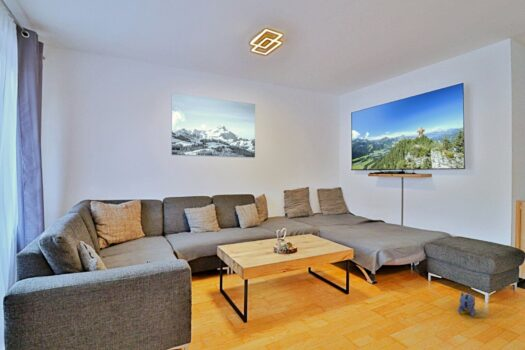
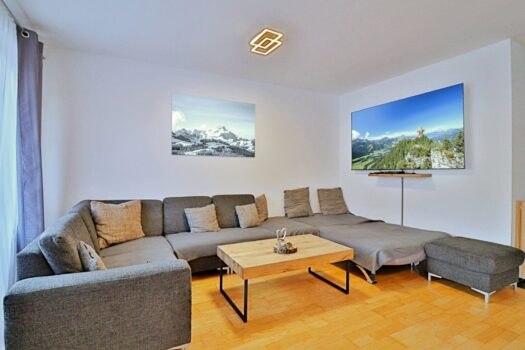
- plush toy [457,291,476,318]
